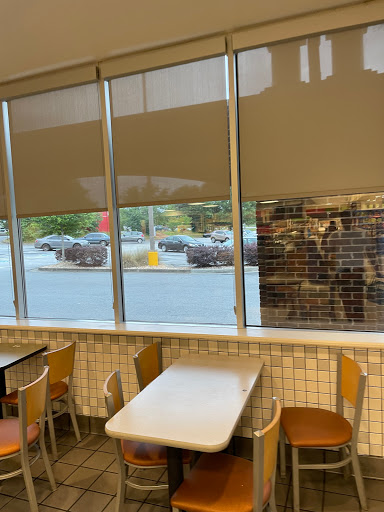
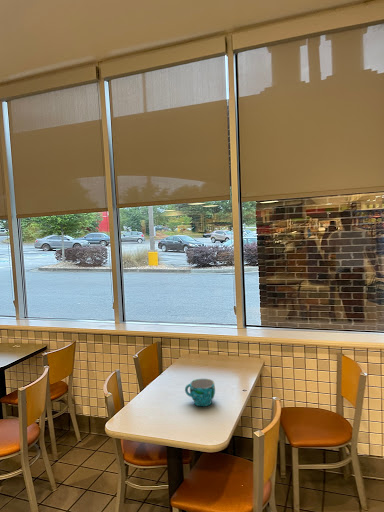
+ cup [184,378,216,407]
